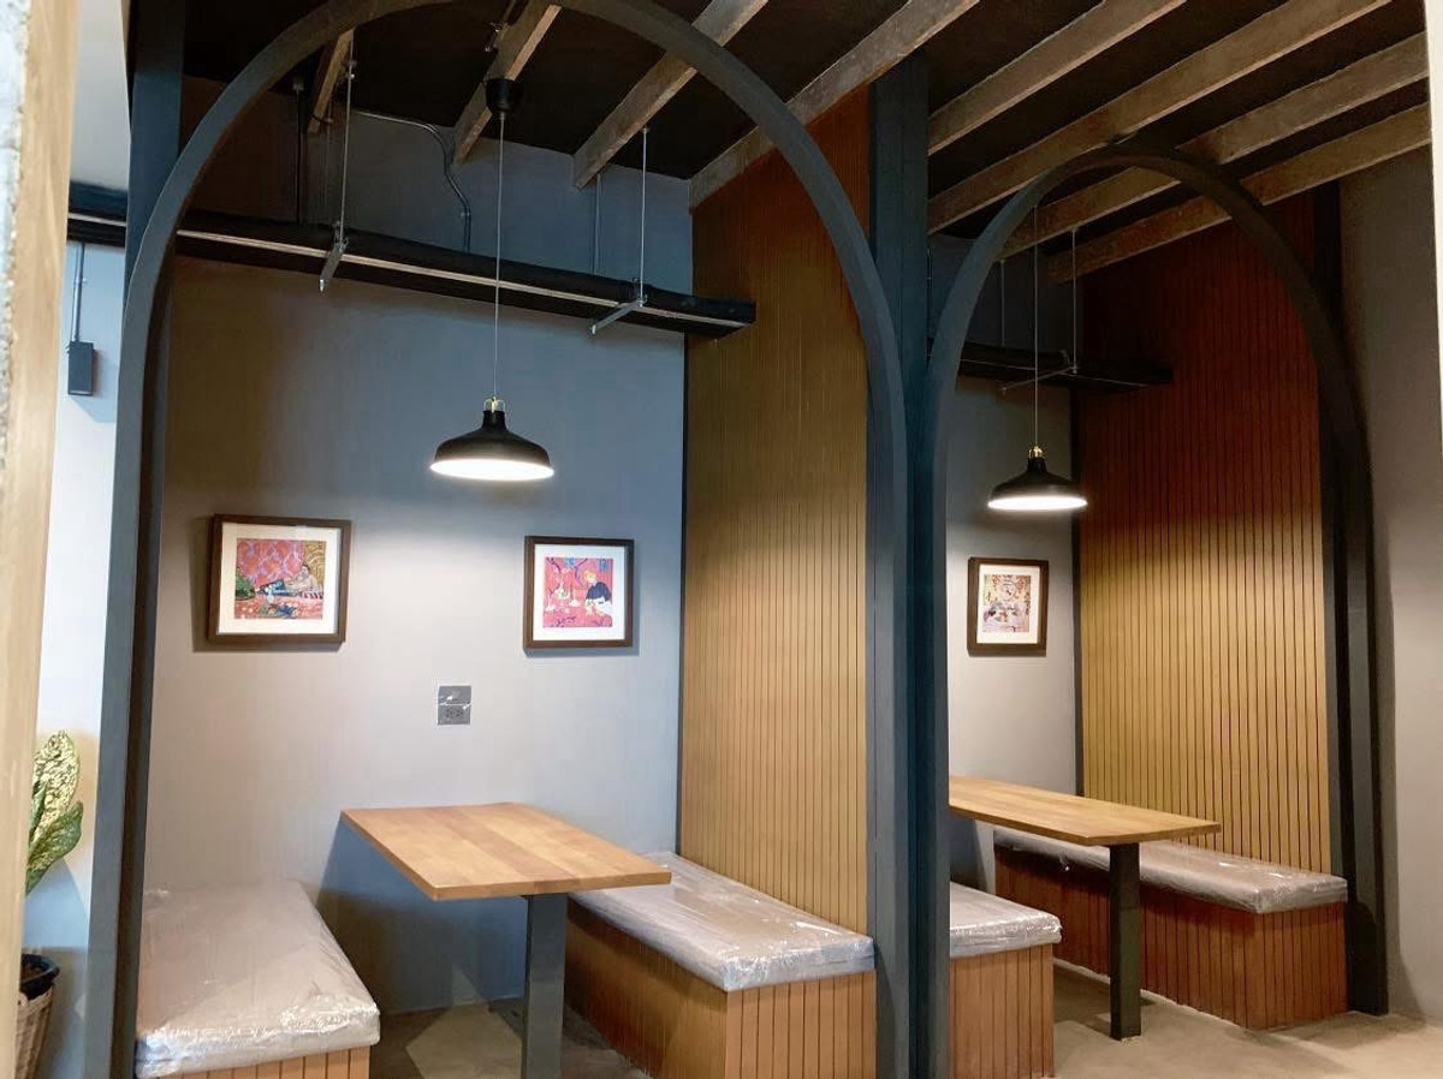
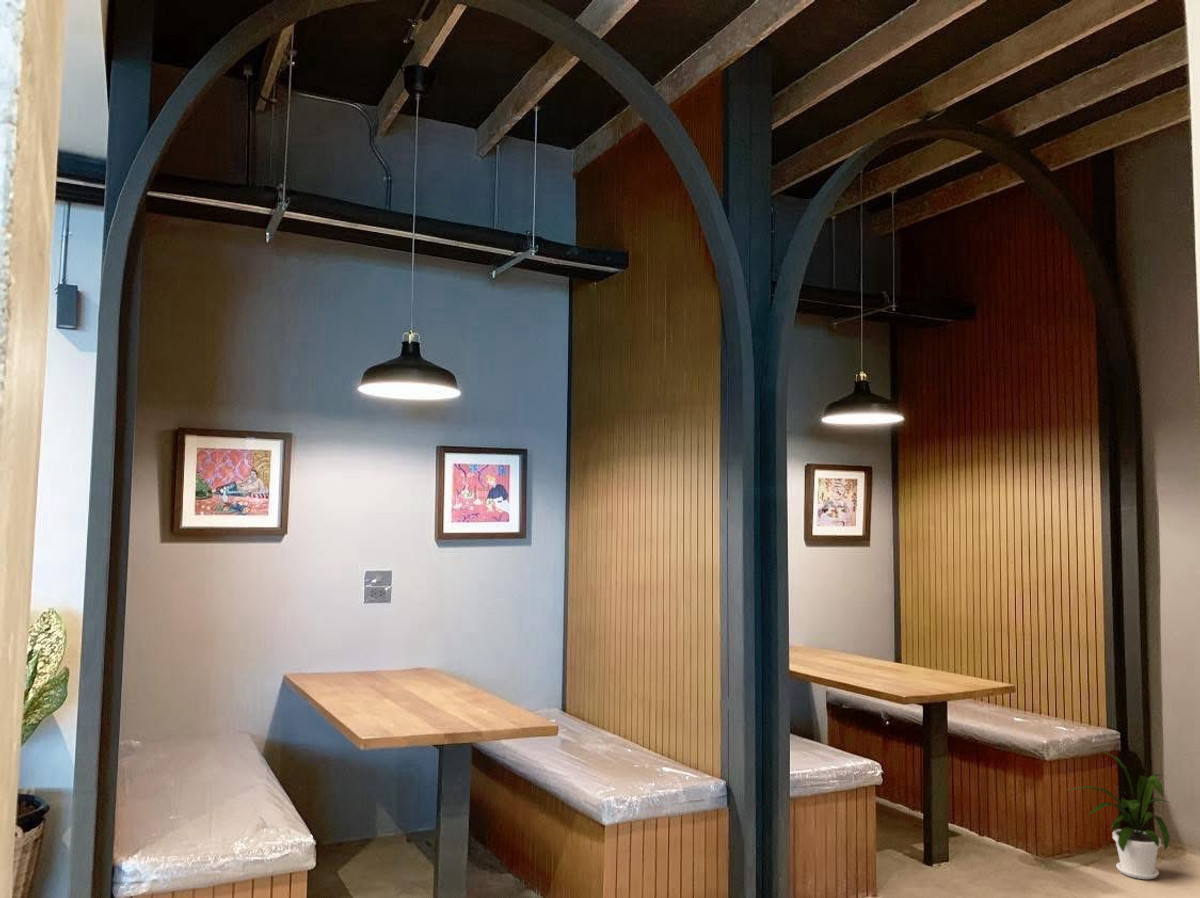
+ house plant [1066,749,1171,880]
